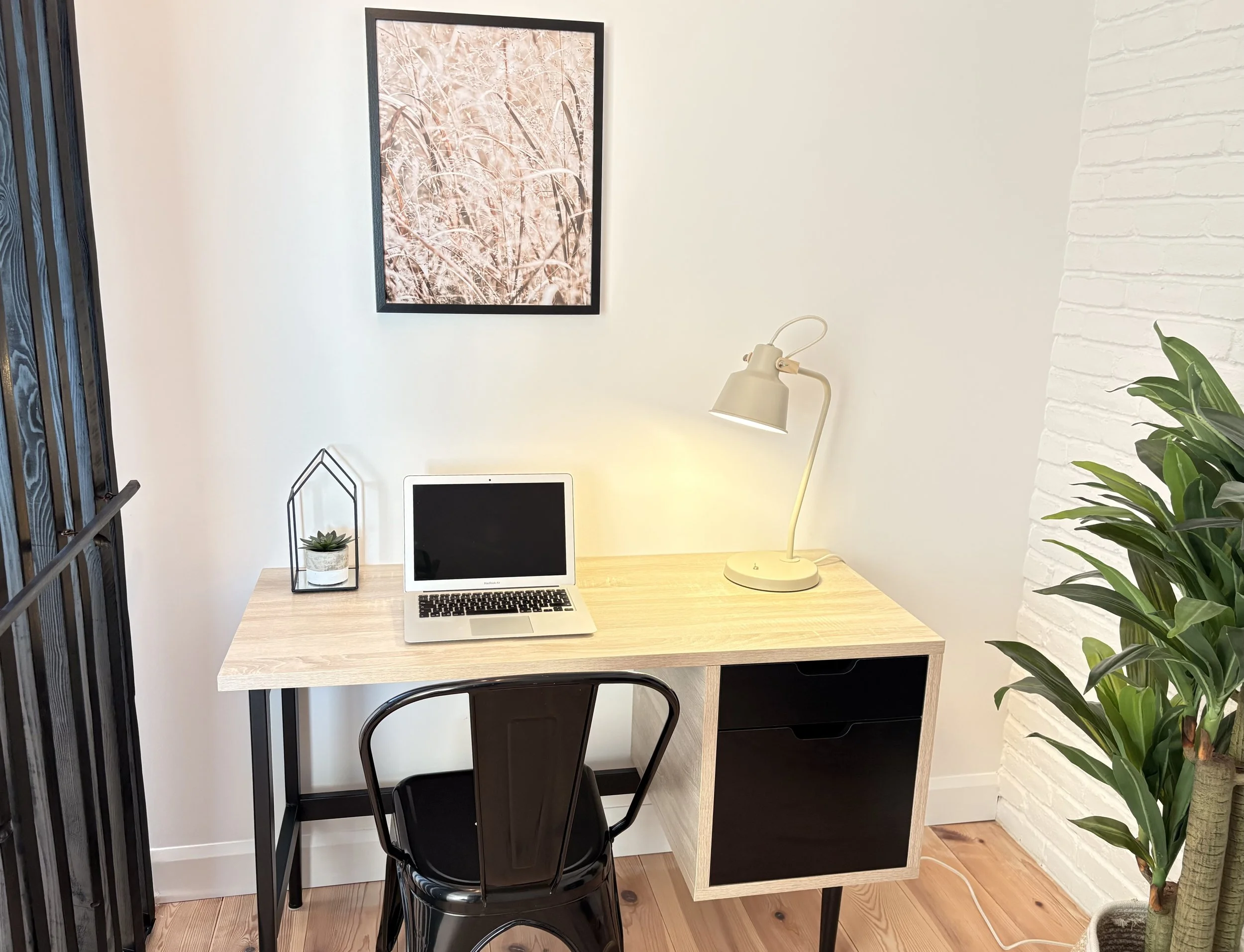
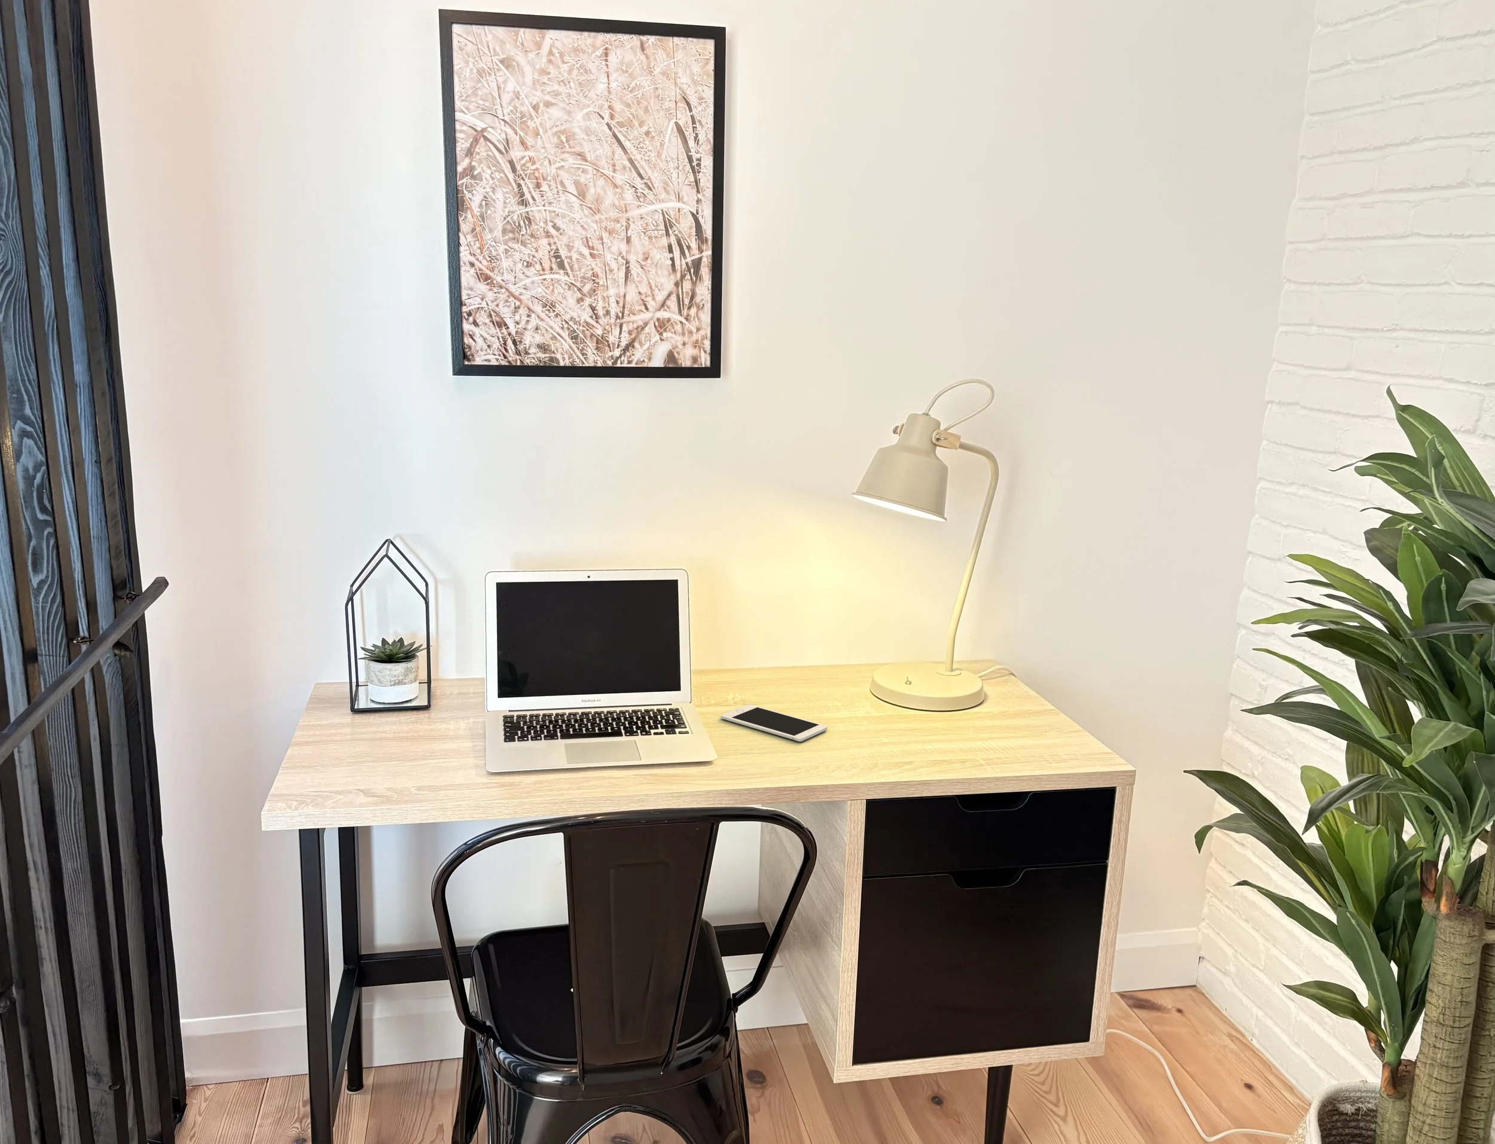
+ cell phone [721,704,828,743]
